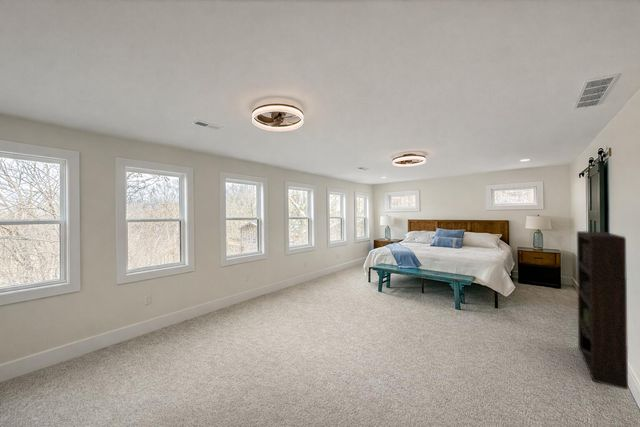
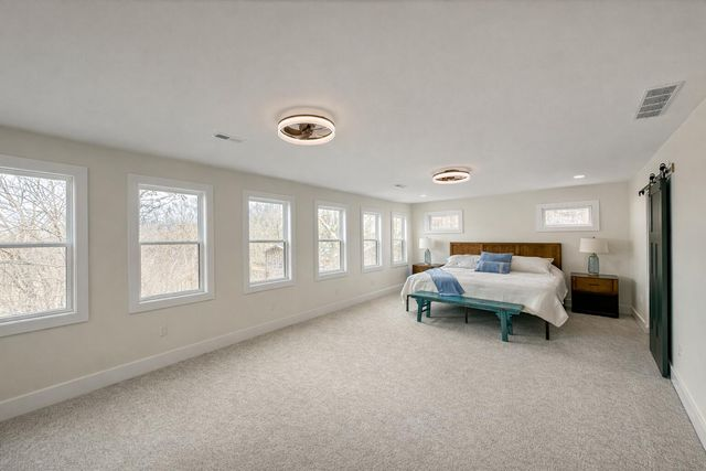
- bookcase [576,230,629,391]
